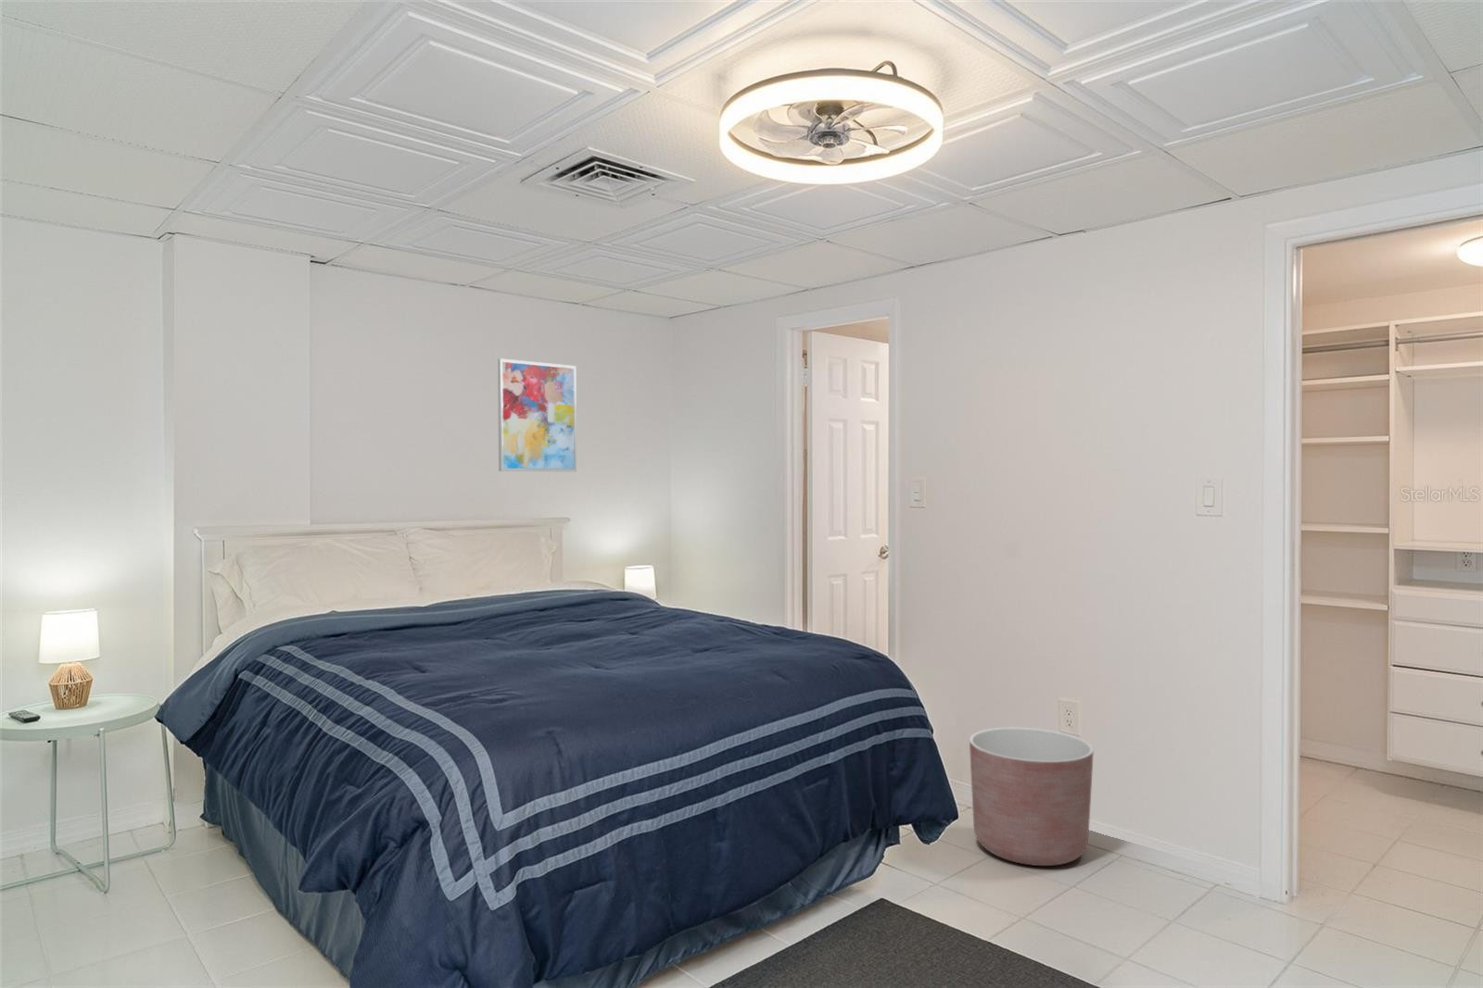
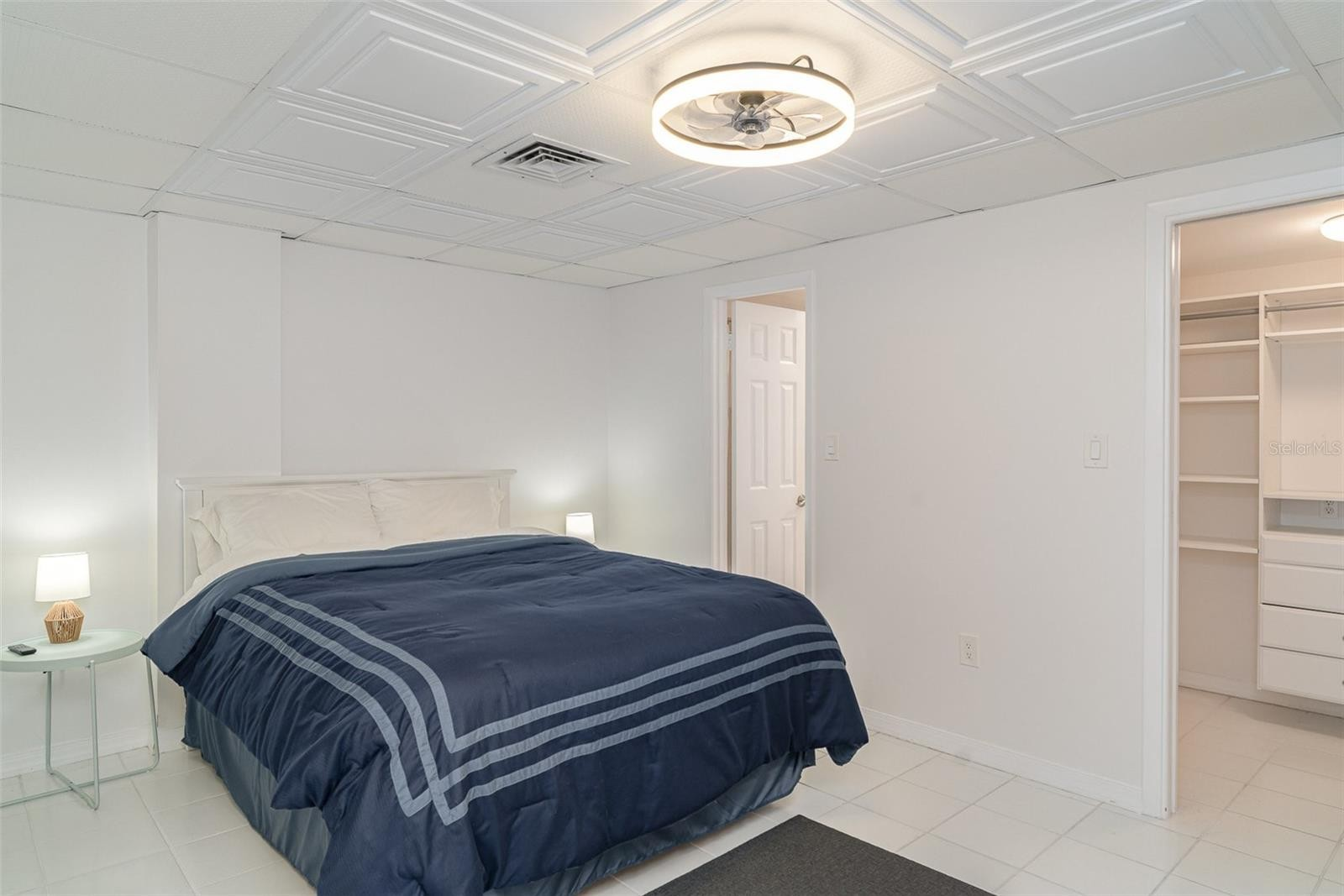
- planter [969,726,1095,867]
- wall art [497,357,577,472]
